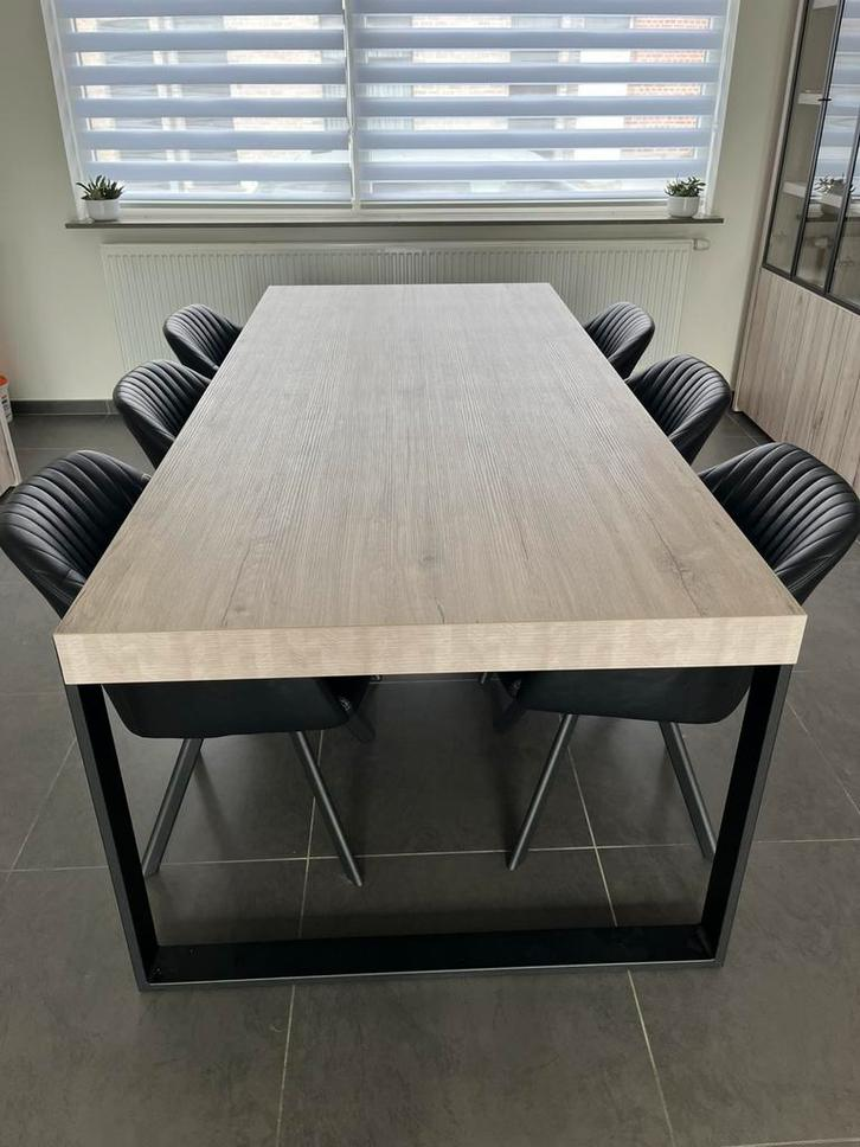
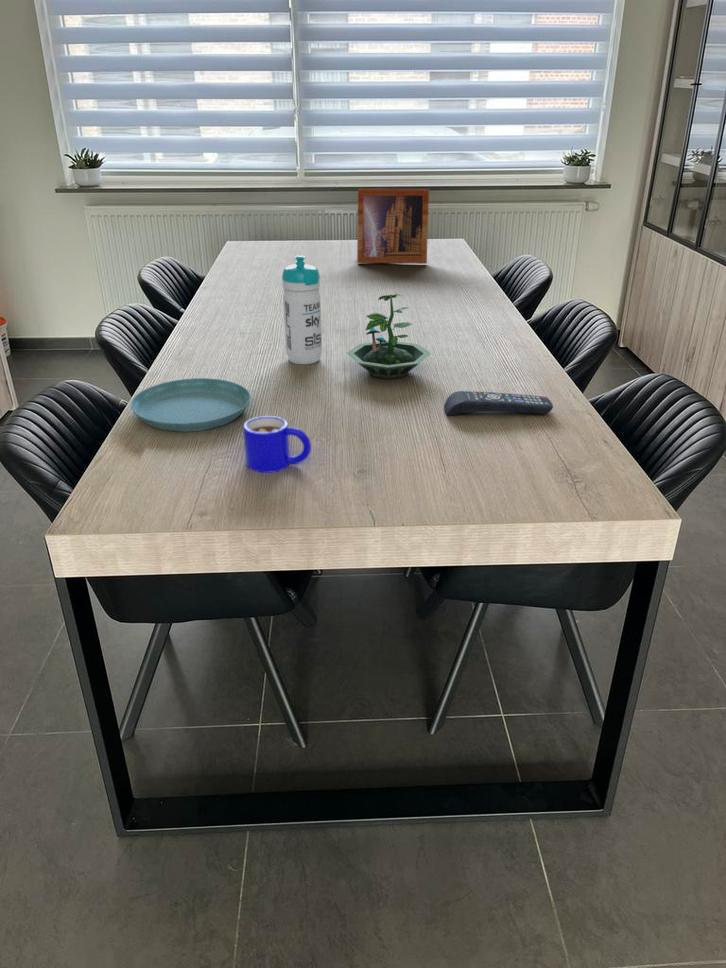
+ water bottle [281,254,323,365]
+ mug [242,415,312,474]
+ picture frame [356,188,430,265]
+ terrarium [346,293,432,380]
+ saucer [130,377,252,433]
+ remote control [443,390,554,416]
